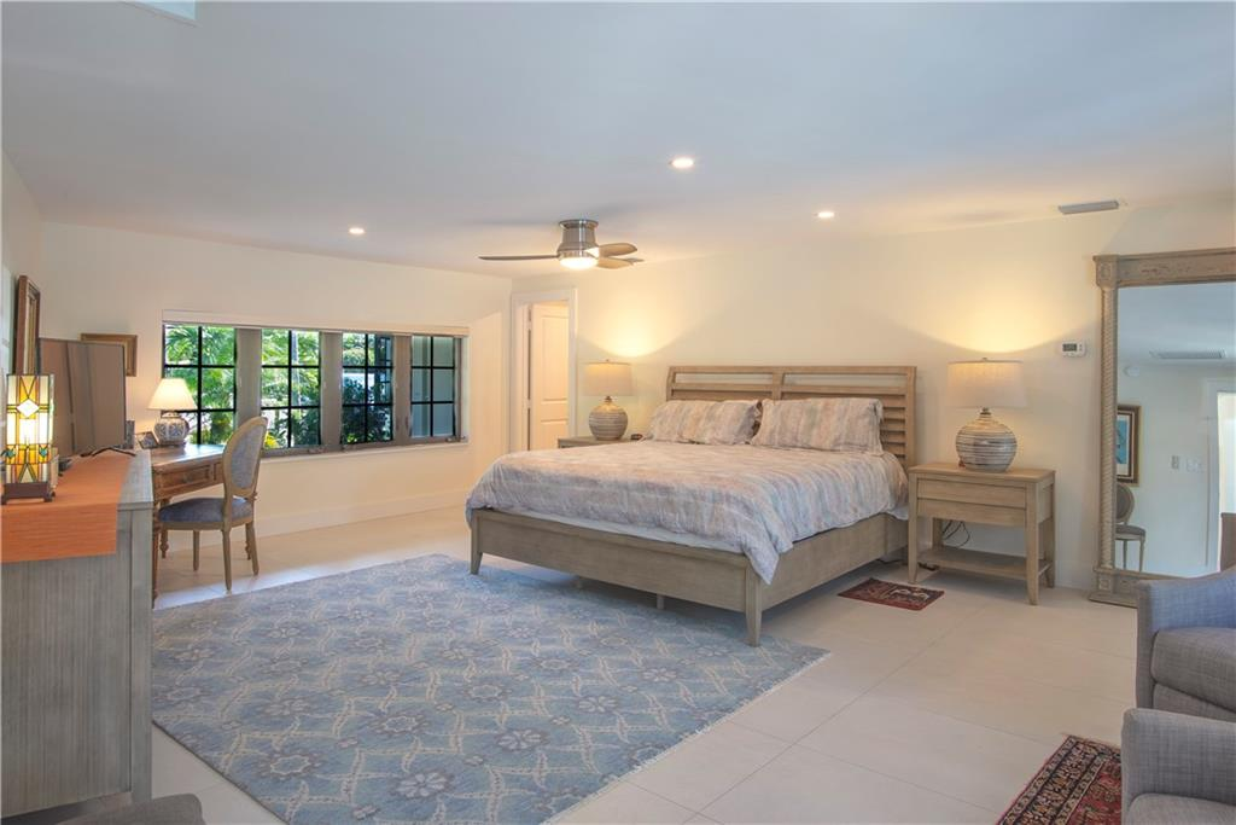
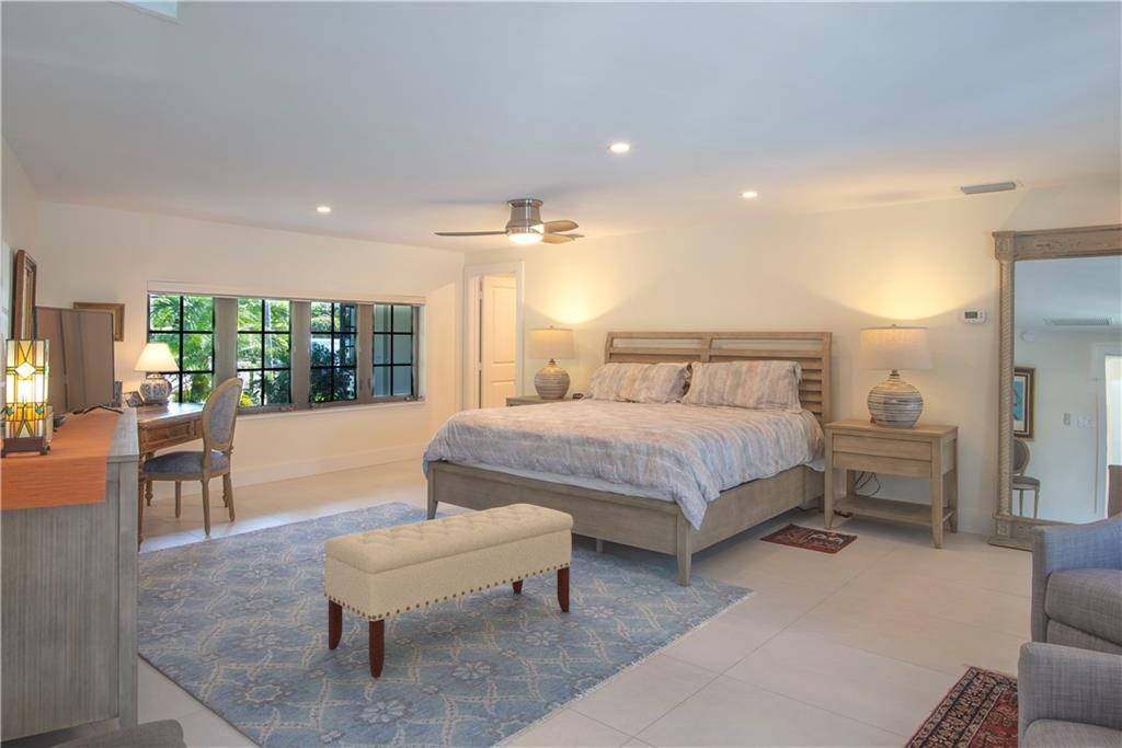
+ bench [323,503,574,679]
